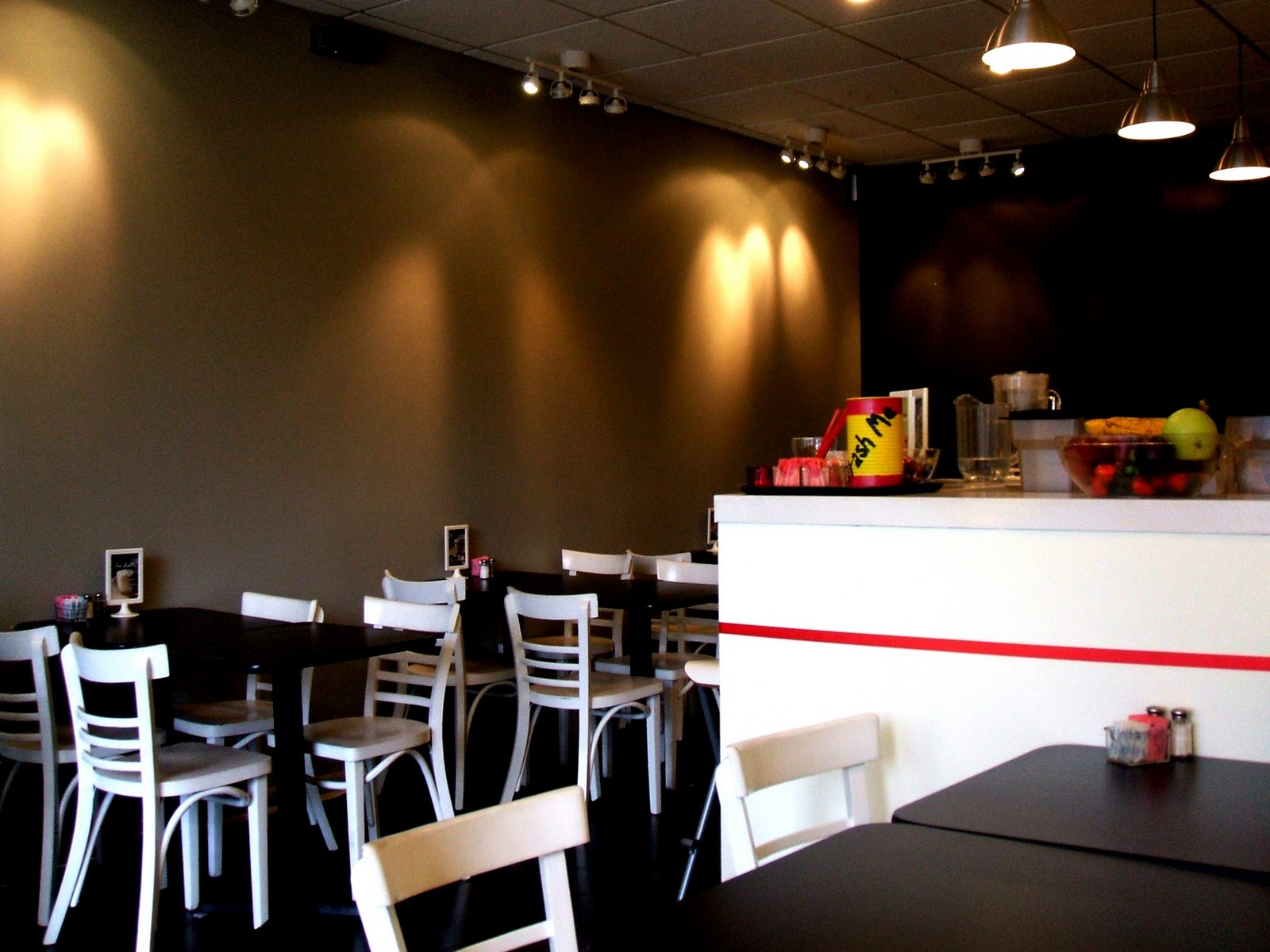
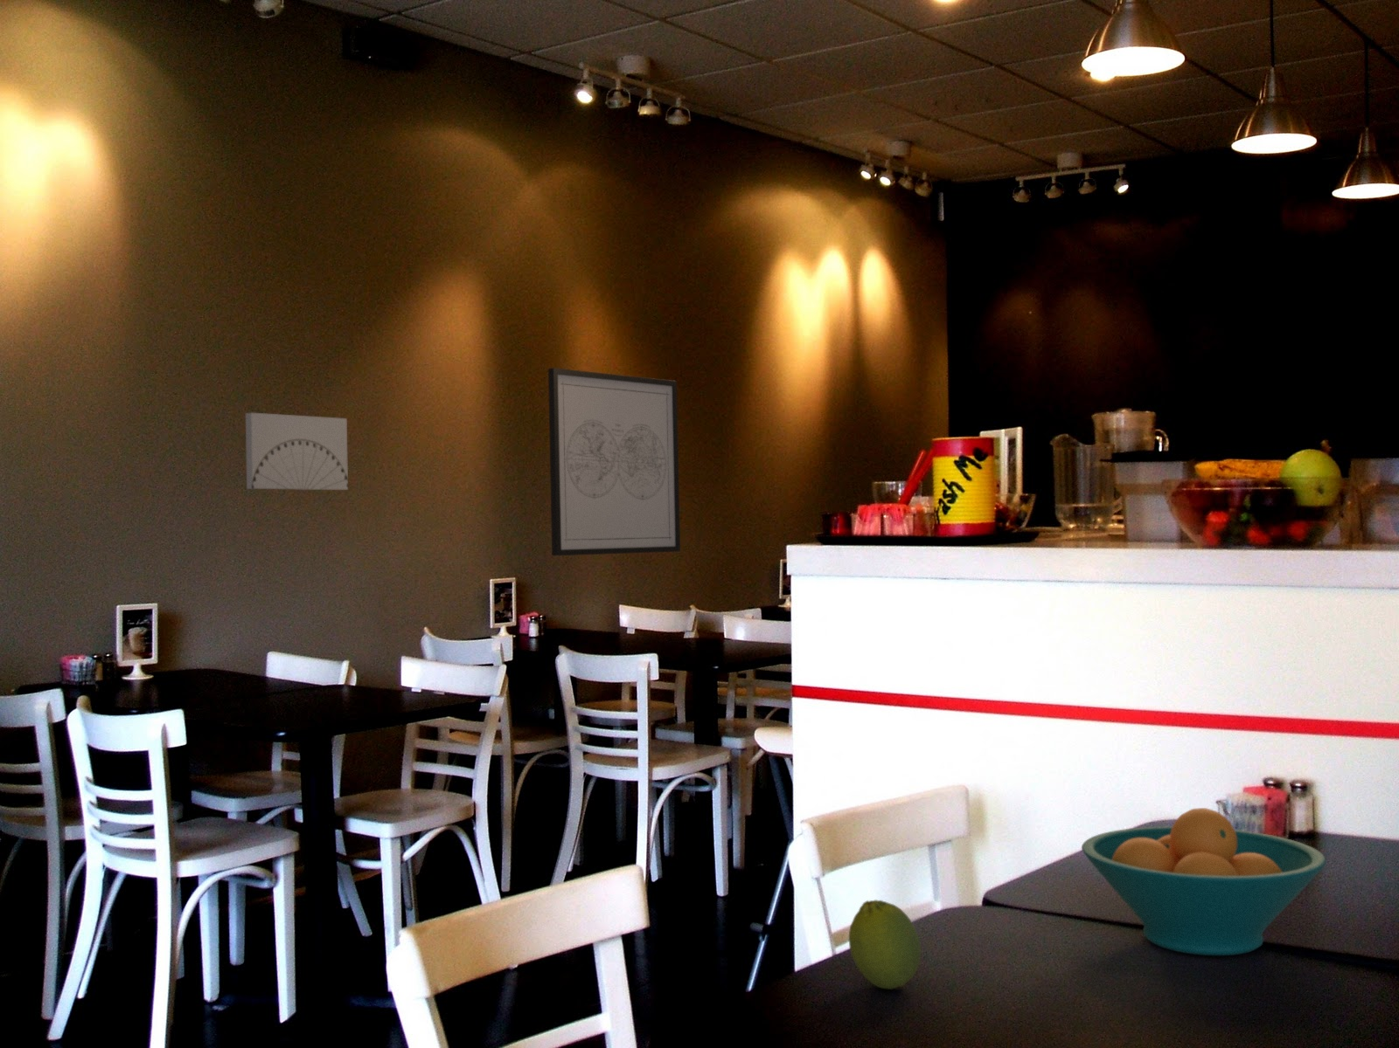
+ fruit bowl [1081,807,1326,957]
+ fruit [848,898,922,991]
+ wall art [547,367,681,556]
+ wall art [245,412,349,491]
